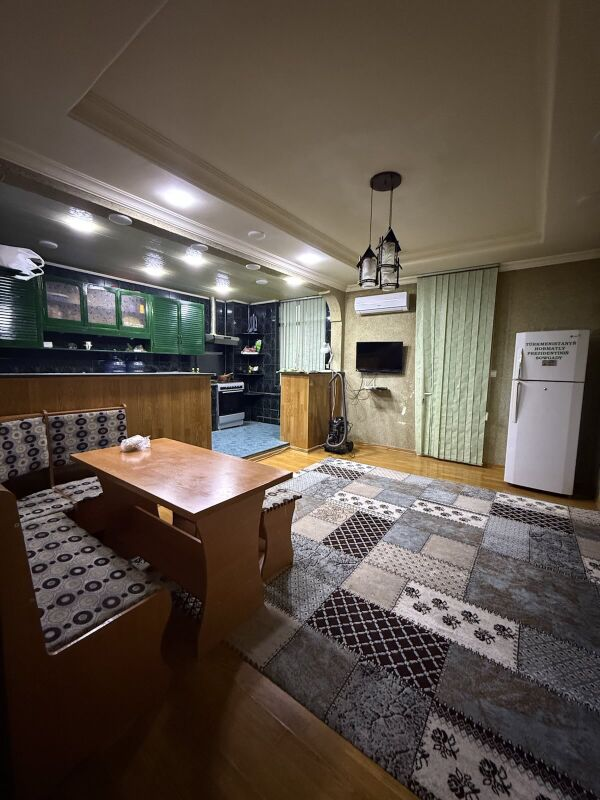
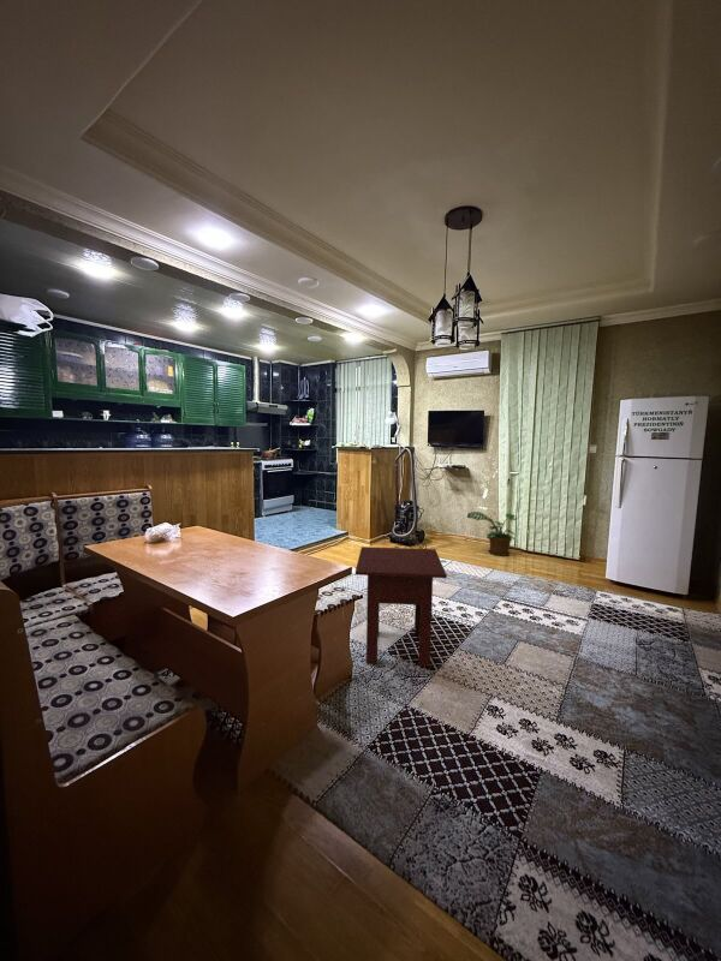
+ side table [354,545,448,668]
+ potted plant [466,511,518,557]
